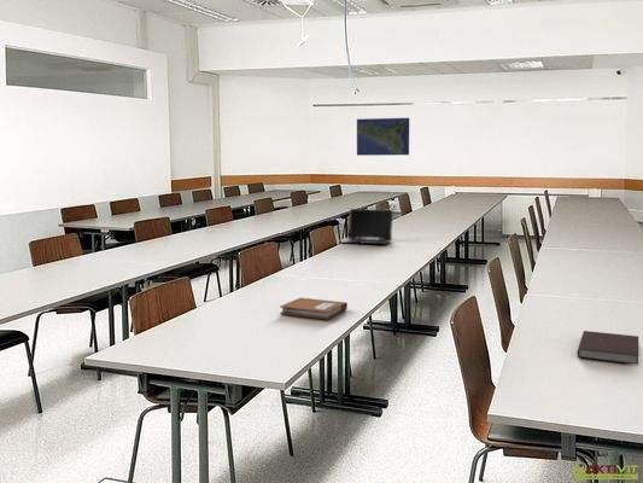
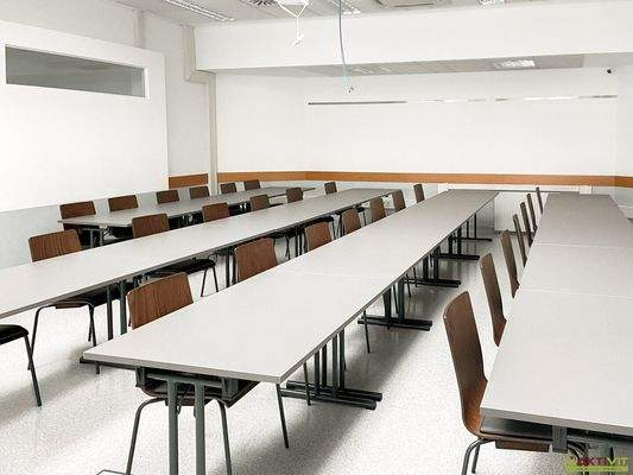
- notebook [279,297,349,321]
- map [356,117,410,157]
- notebook [577,330,639,366]
- laptop computer [338,208,394,245]
